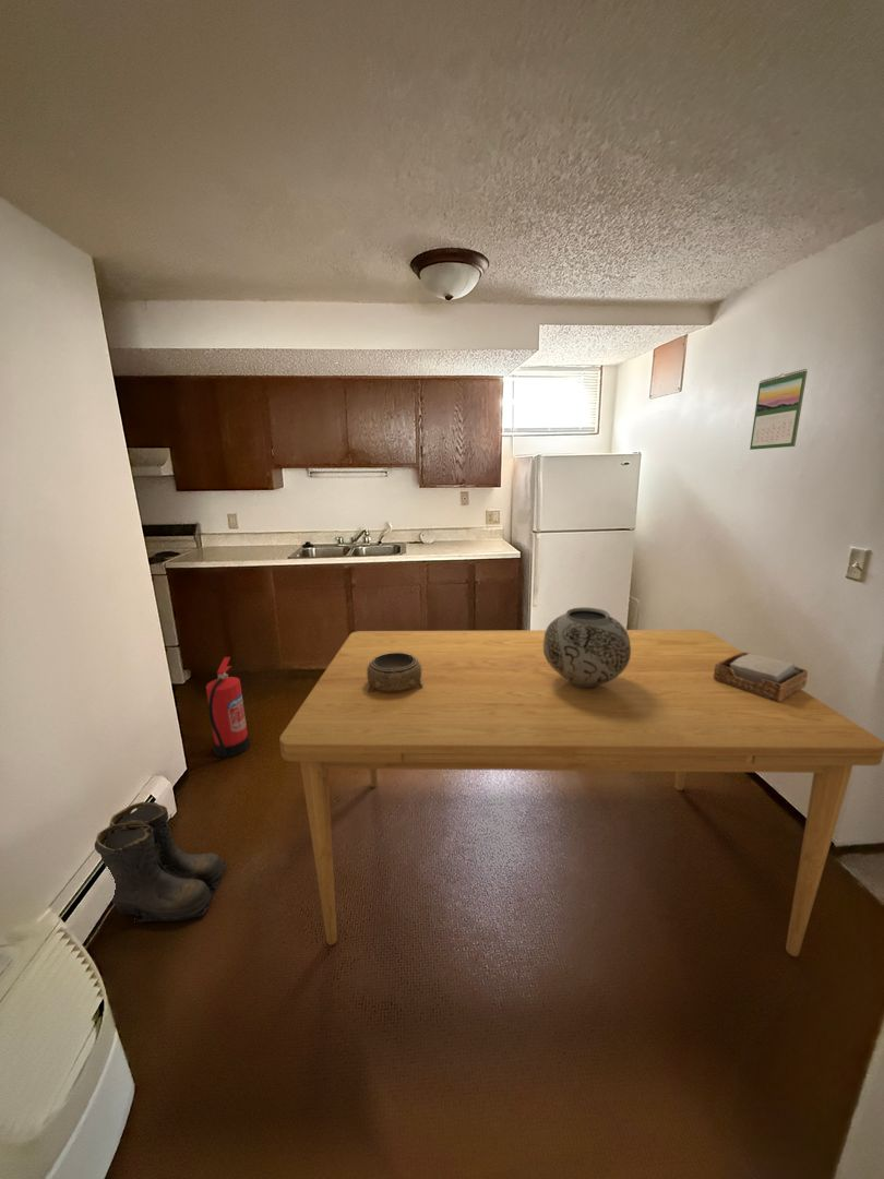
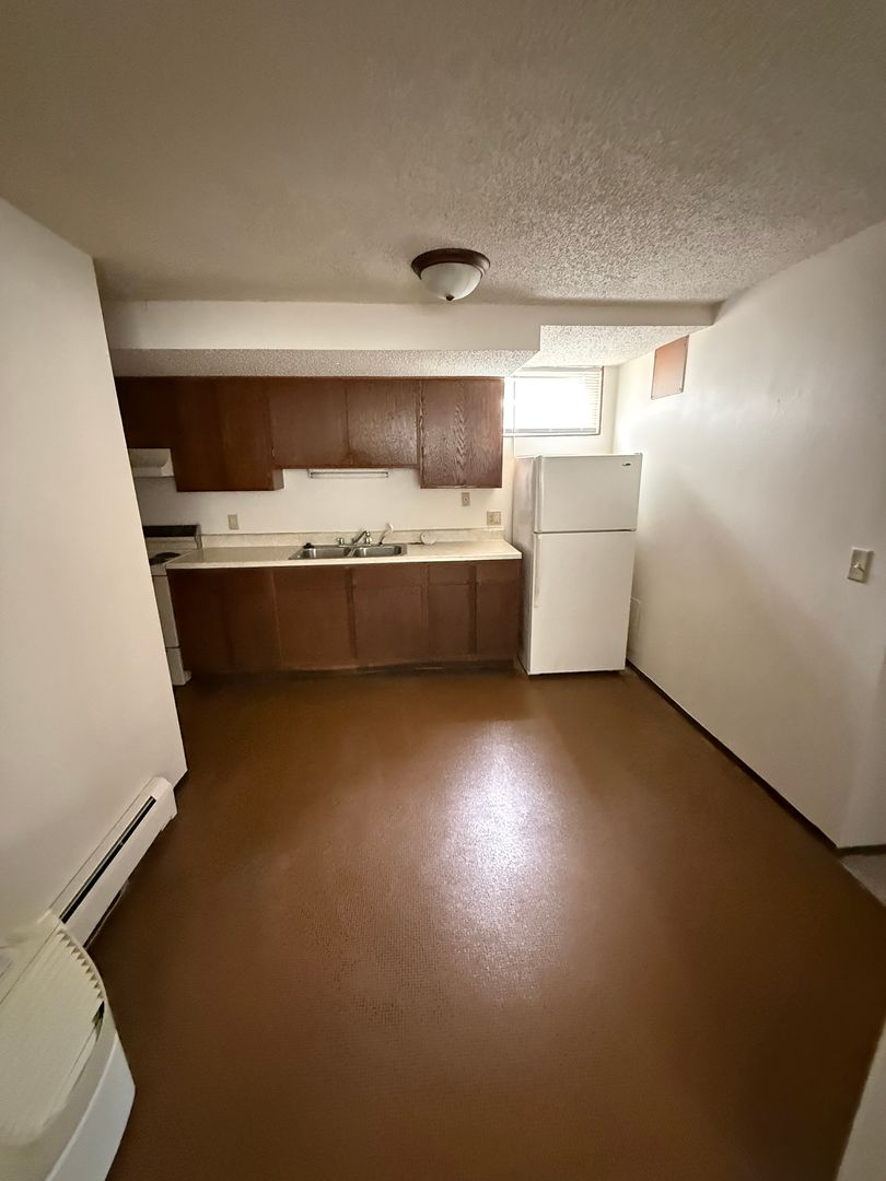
- decorative bowl [367,653,423,692]
- napkin holder [714,651,809,702]
- vase [543,607,631,689]
- boots [94,800,228,924]
- fire extinguisher [205,656,251,759]
- dining table [278,629,884,957]
- calendar [749,368,809,451]
